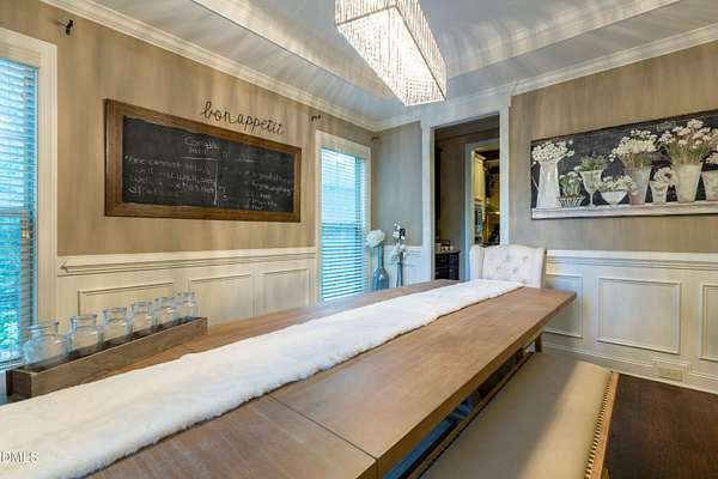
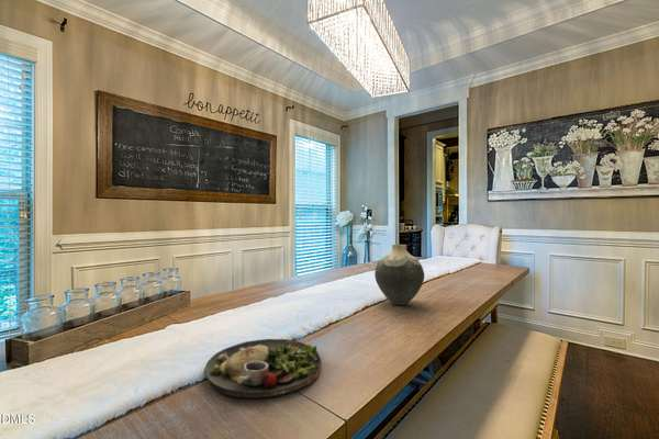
+ vase [373,244,425,306]
+ dinner plate [203,338,322,399]
